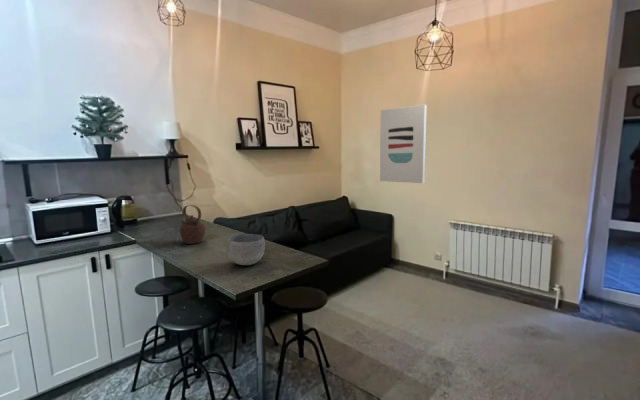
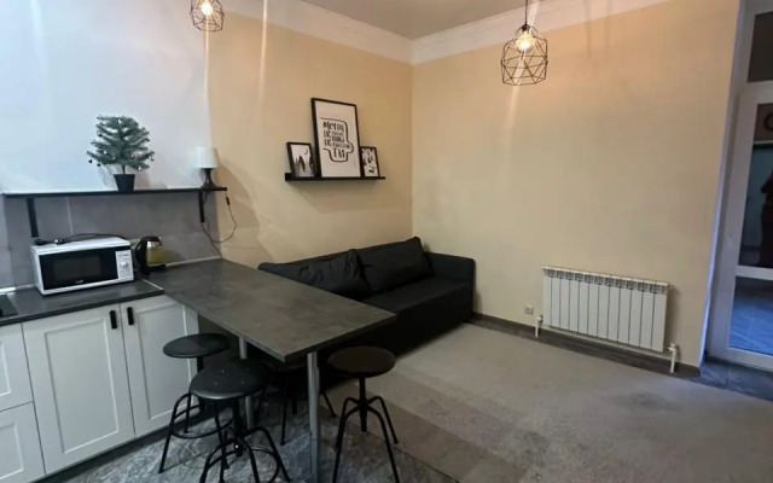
- wall art [379,104,427,184]
- bowl [225,233,266,266]
- teapot [179,204,206,245]
